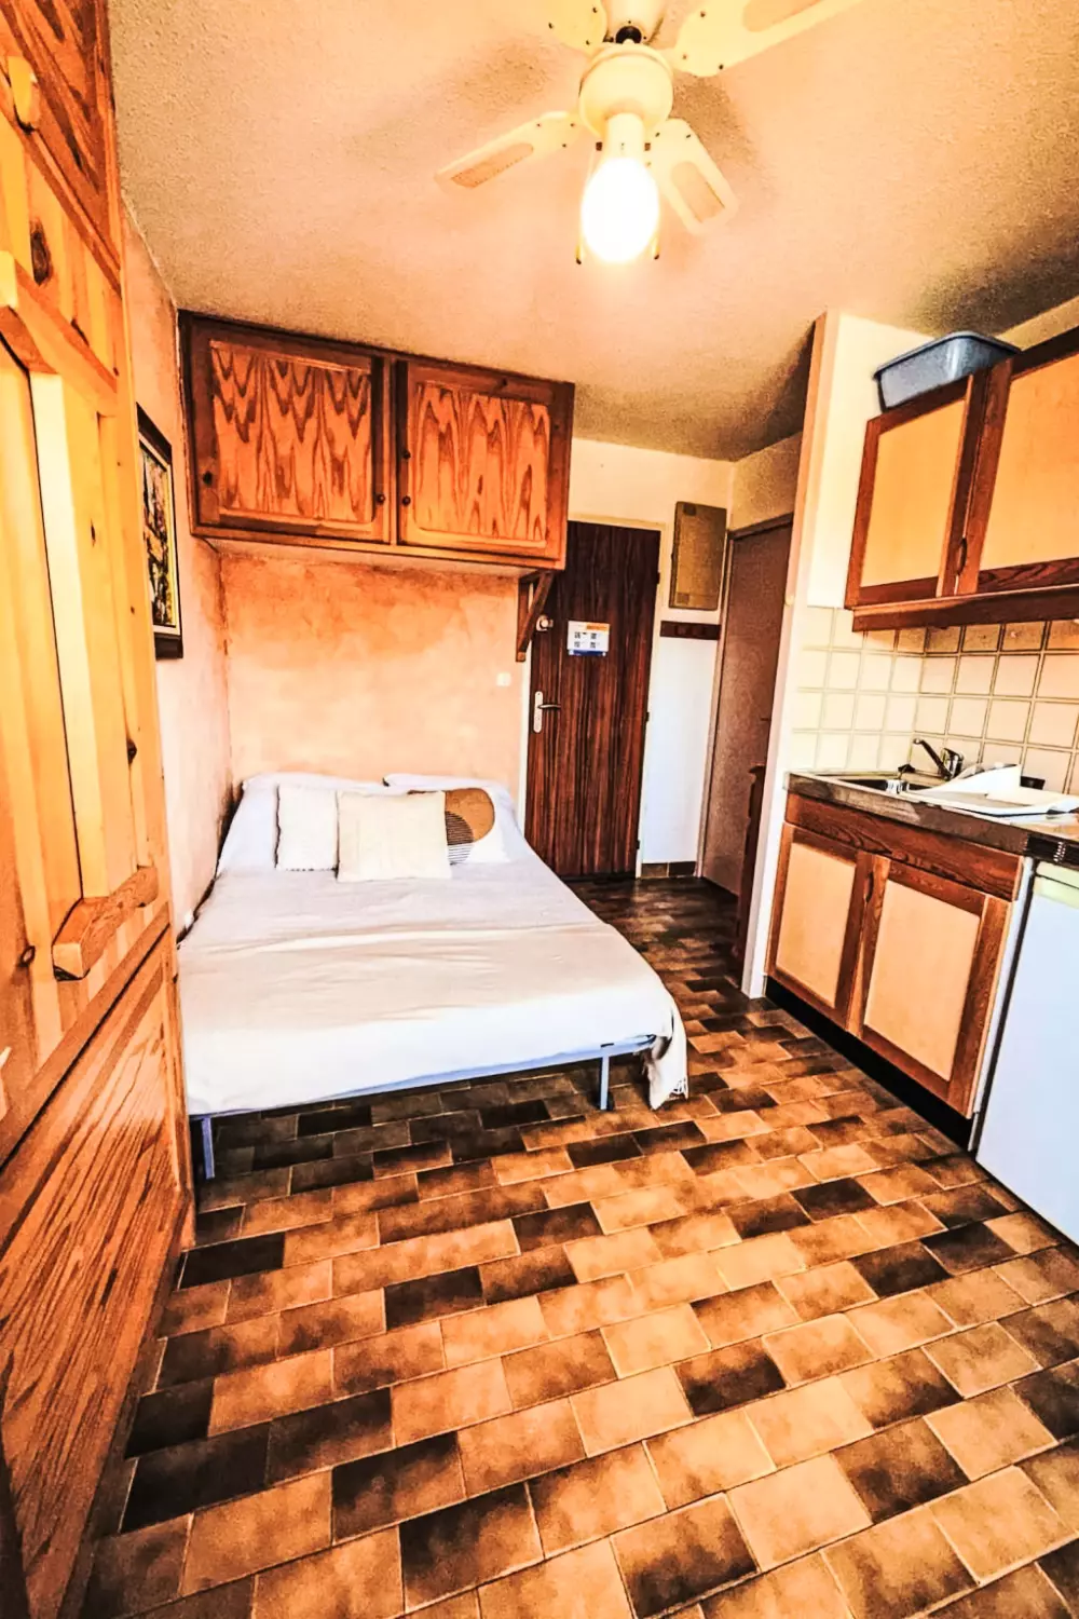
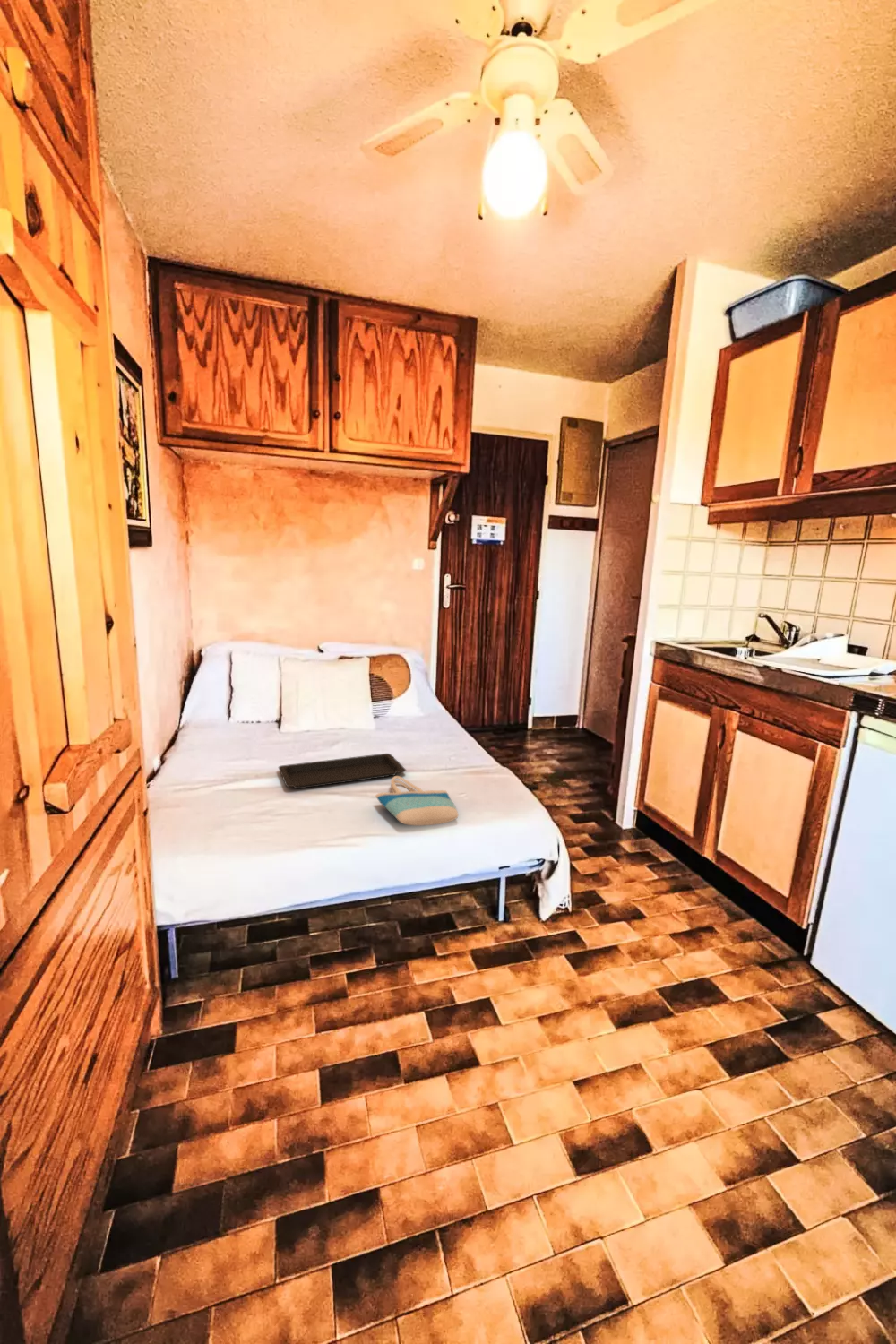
+ tote bag [375,775,460,826]
+ serving tray [278,753,407,789]
